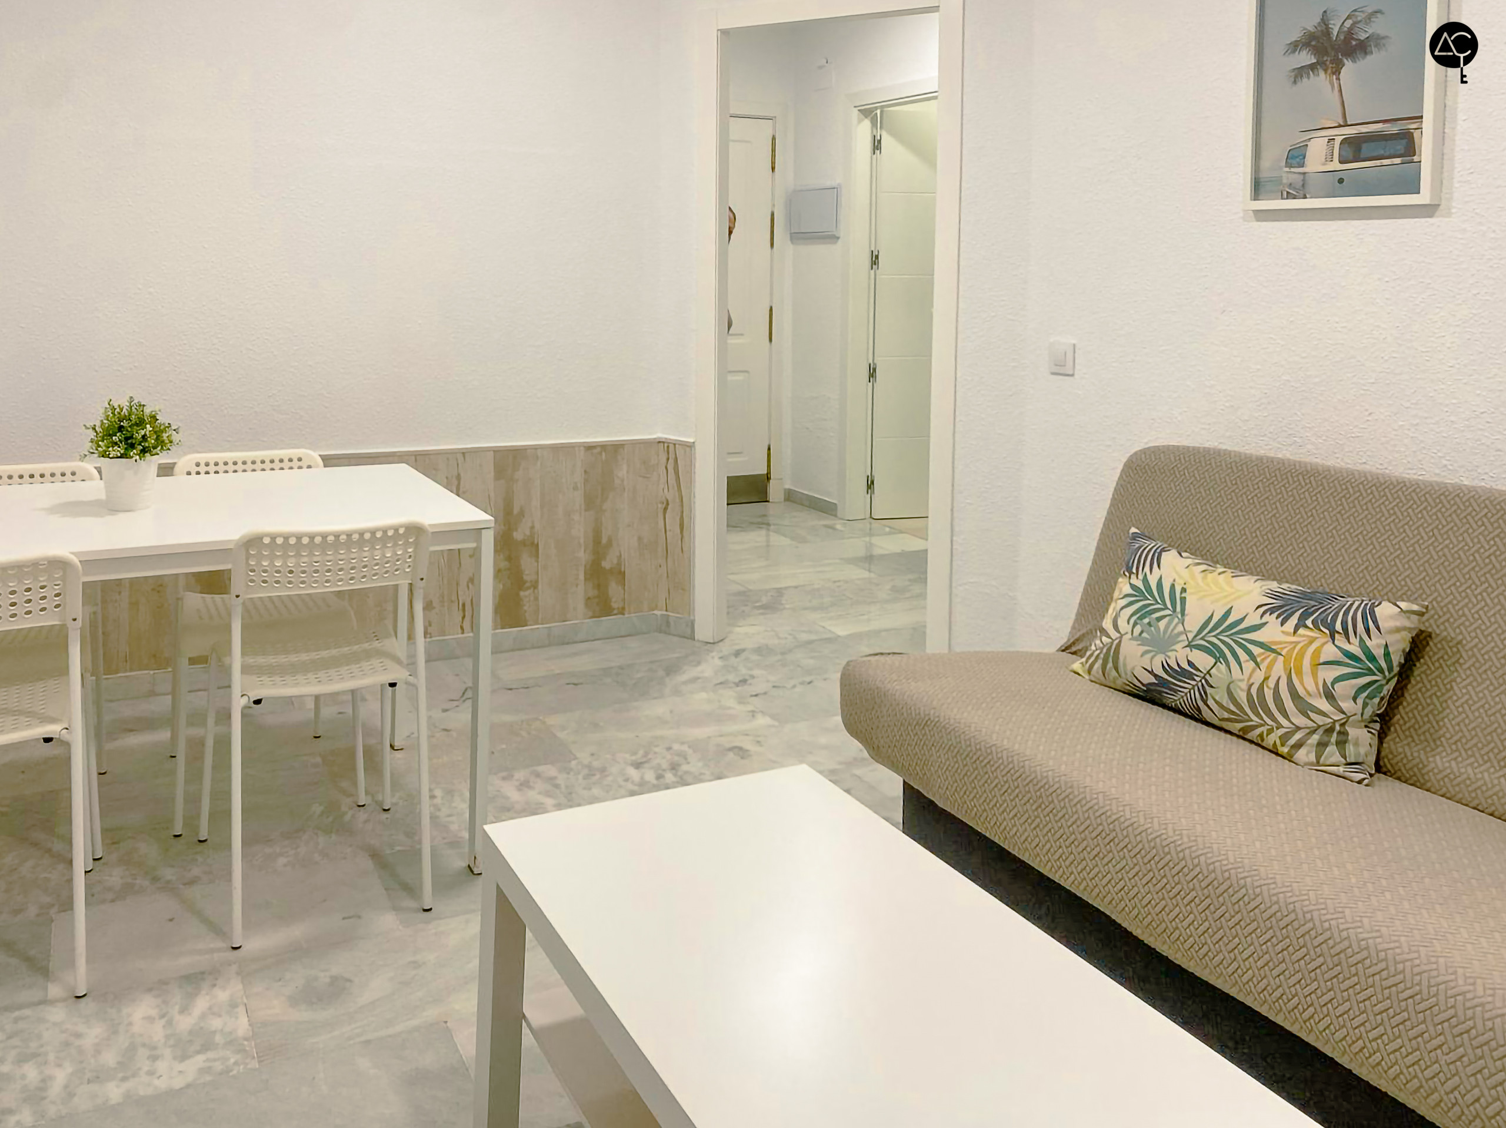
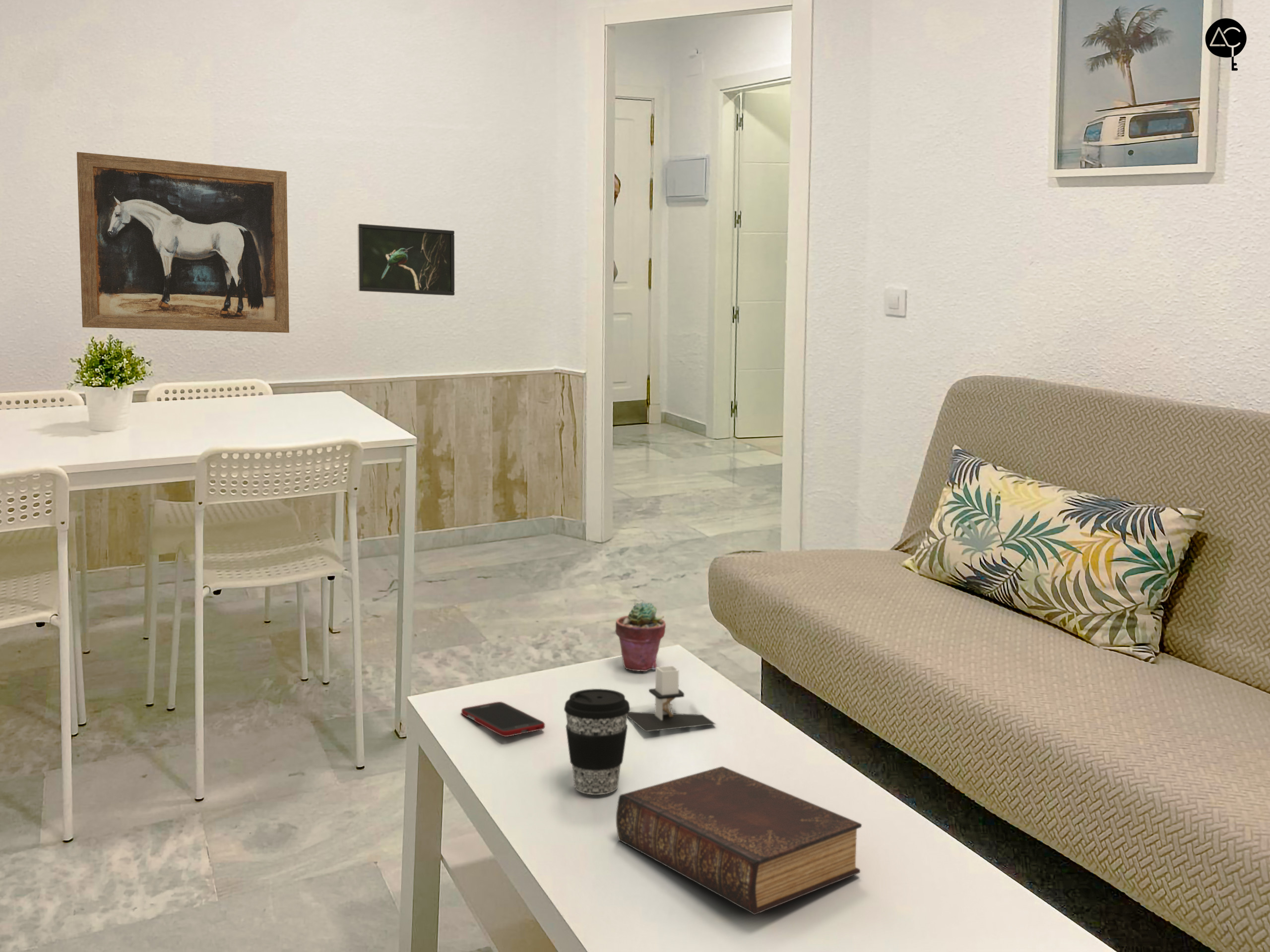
+ coffee cup [564,688,631,795]
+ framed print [357,223,455,296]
+ potted succulent [615,601,666,672]
+ cell phone [461,701,545,737]
+ book [616,766,862,916]
+ architectural model [627,665,717,732]
+ wall art [76,152,290,333]
